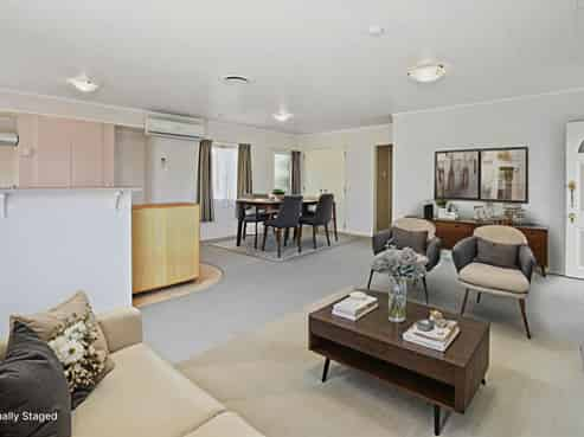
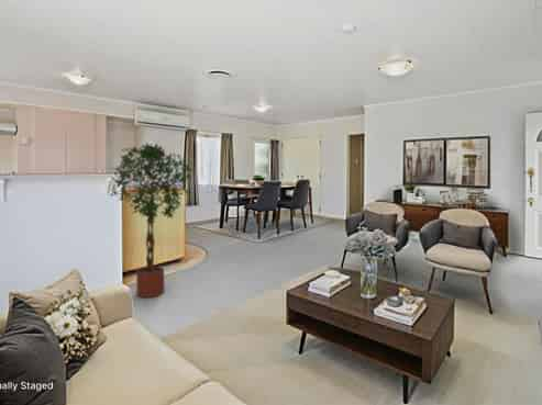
+ potted tree [110,142,195,299]
